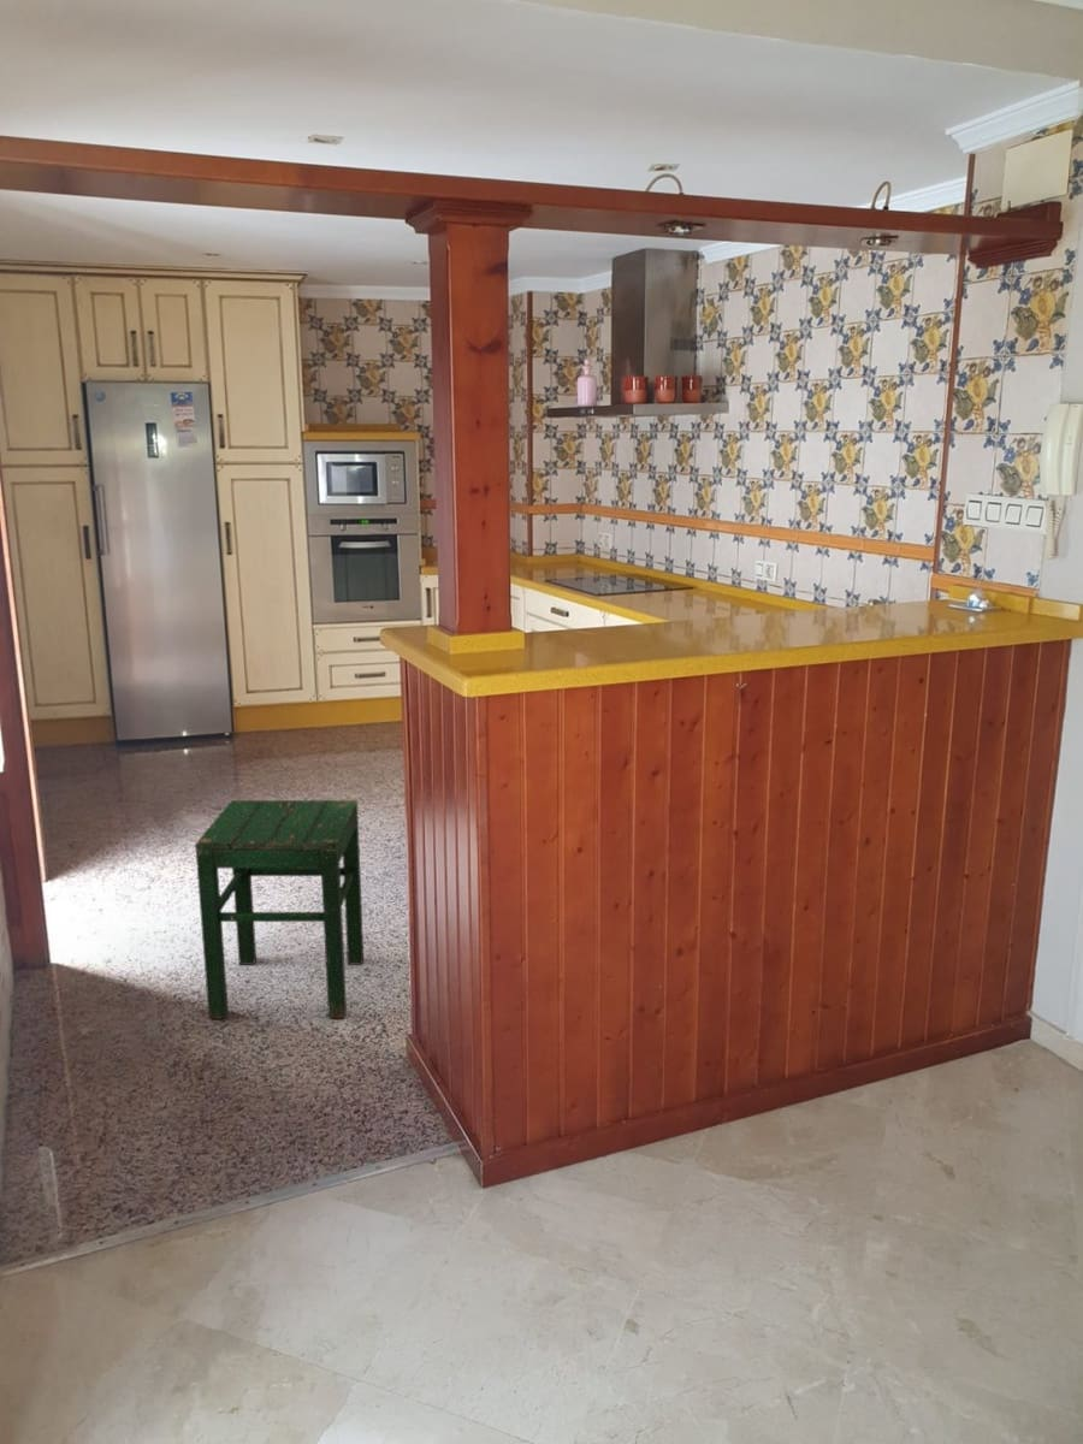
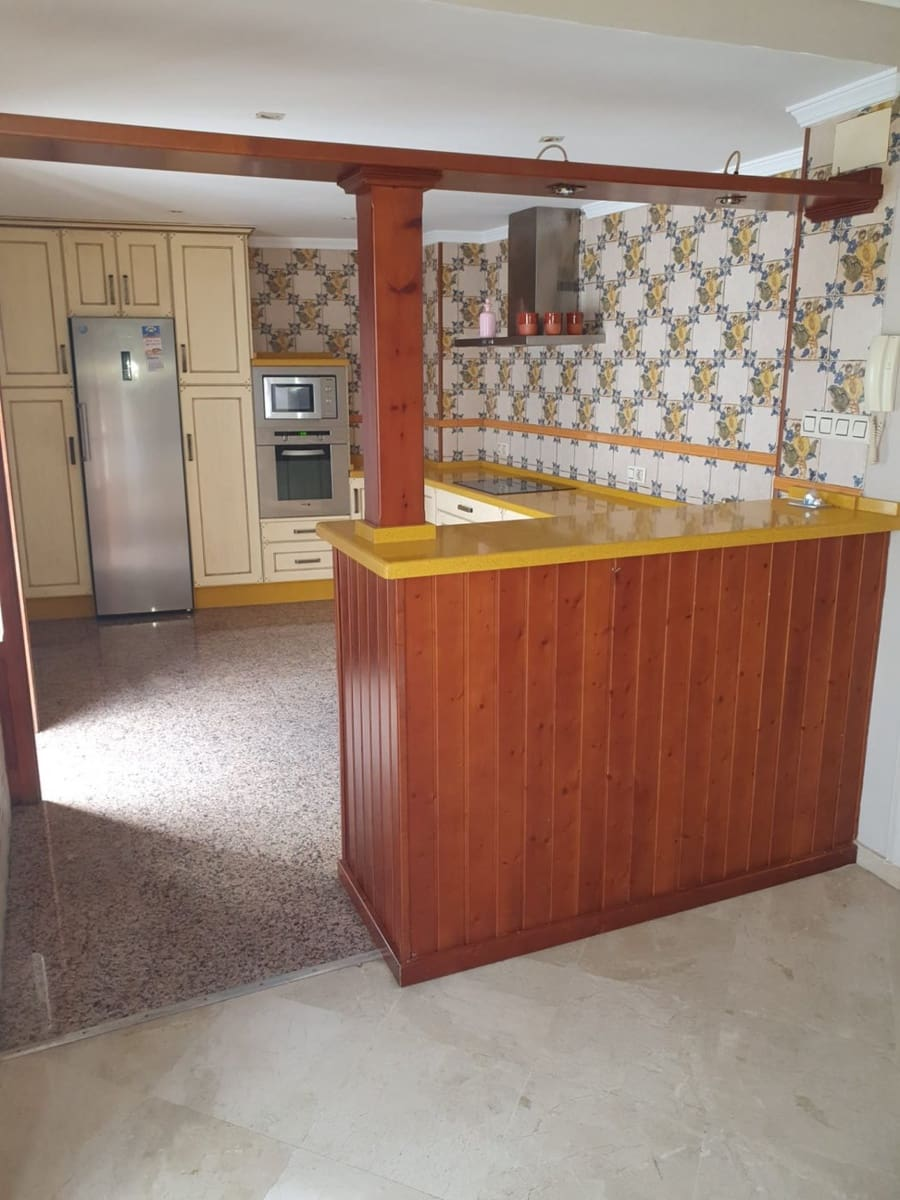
- stool [194,799,365,1020]
